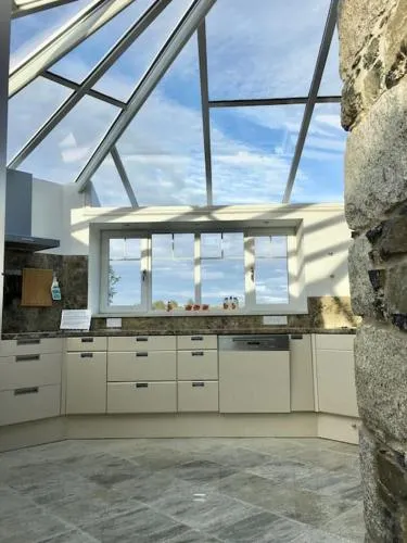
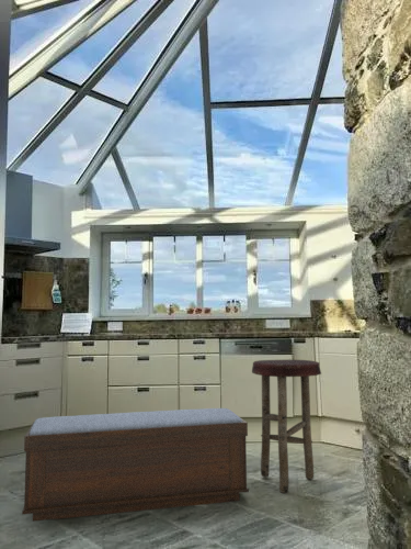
+ bench [21,407,250,523]
+ stool [251,359,322,494]
